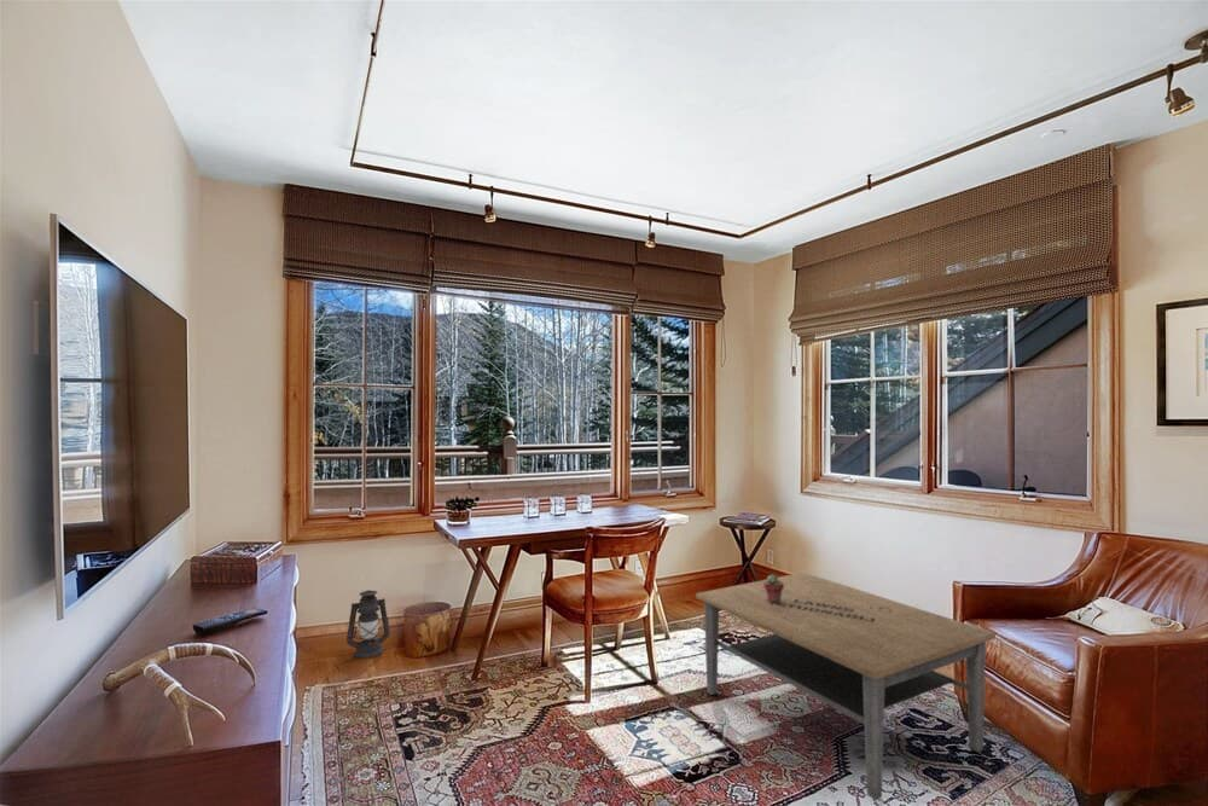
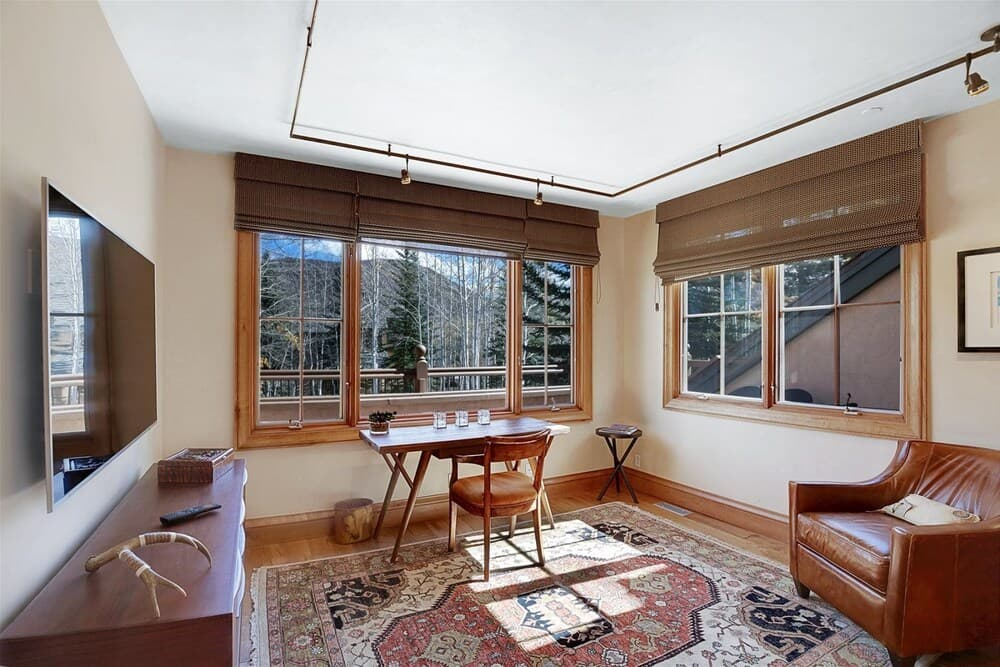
- lantern [345,590,391,660]
- coffee table [695,572,997,801]
- potted succulent [763,574,784,603]
